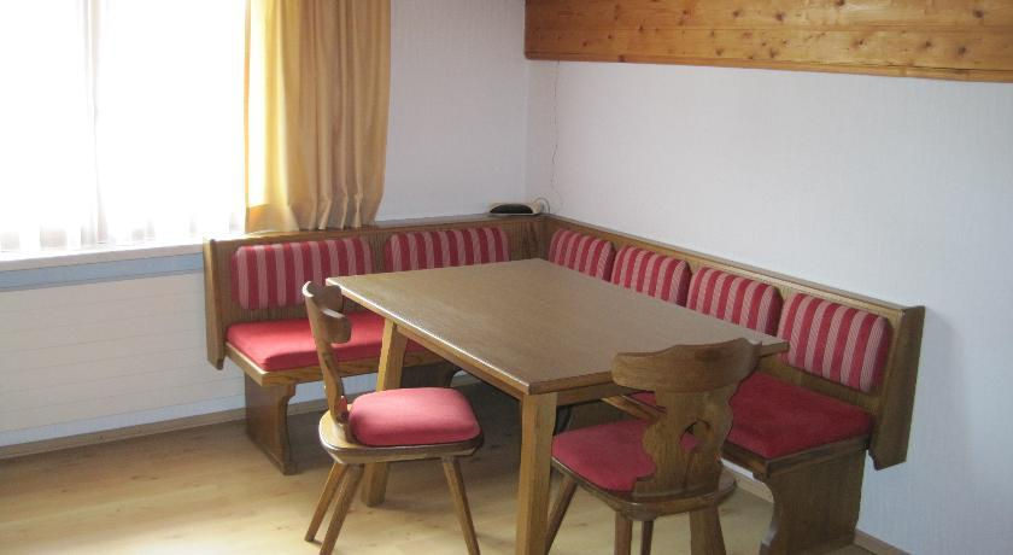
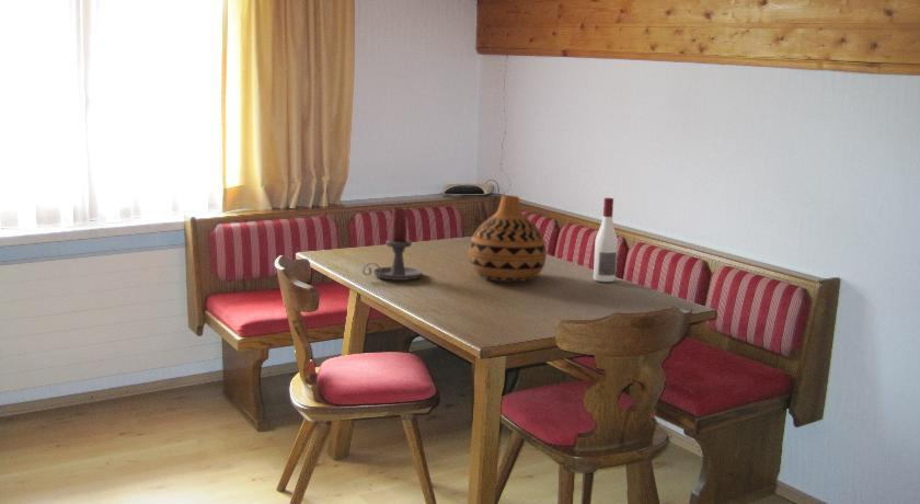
+ candle holder [361,206,424,282]
+ vase [468,194,548,283]
+ alcohol [593,197,619,283]
